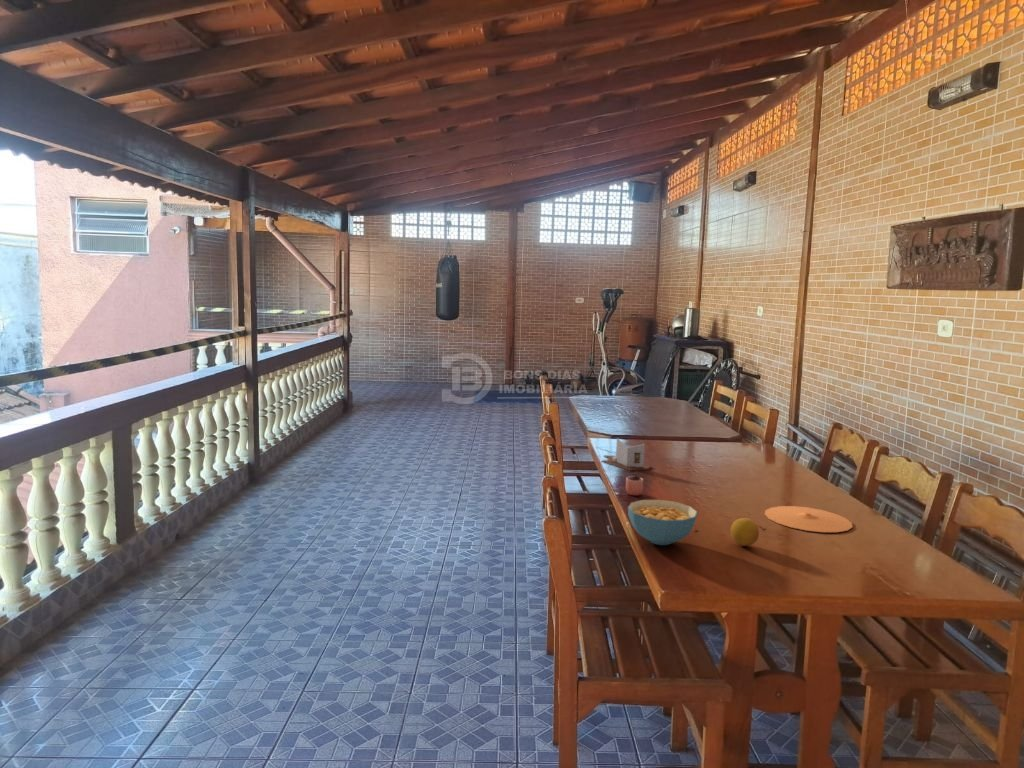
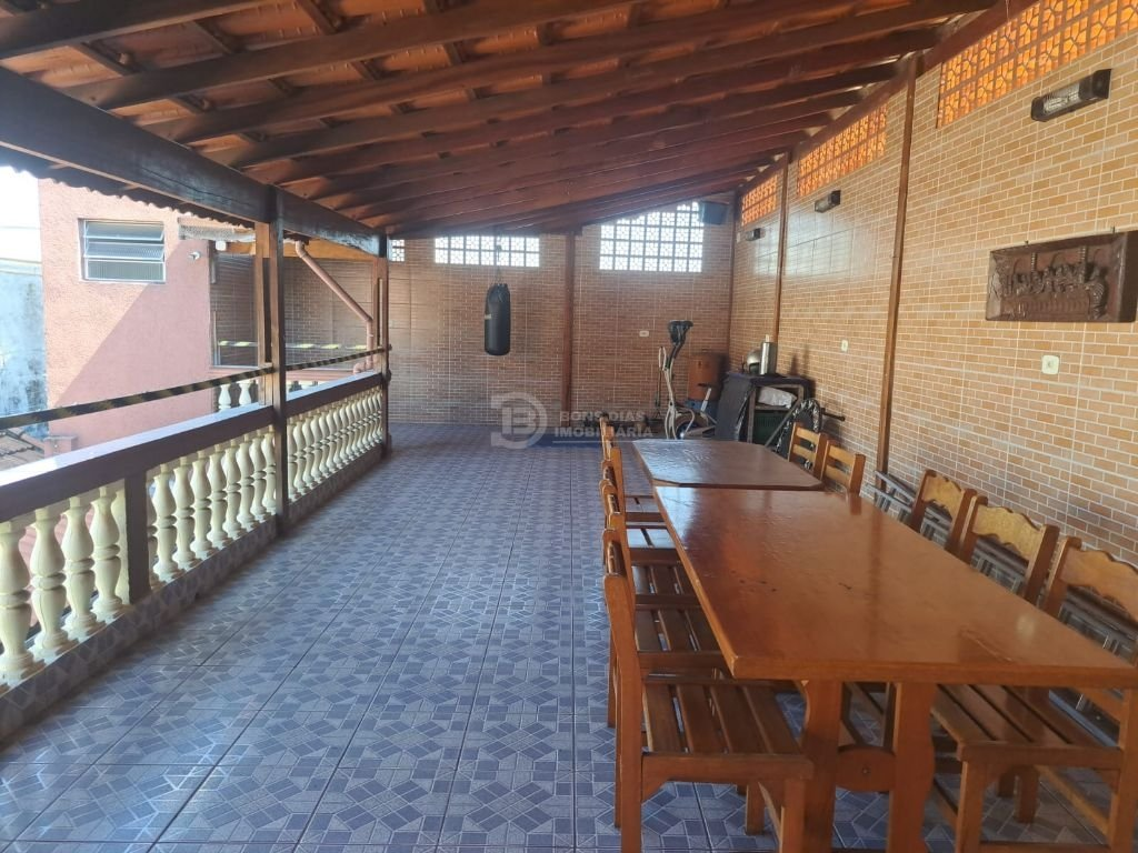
- plate [764,505,853,533]
- cereal bowl [627,499,698,546]
- cocoa [625,465,644,496]
- fruit [730,517,760,547]
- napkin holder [600,437,653,472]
